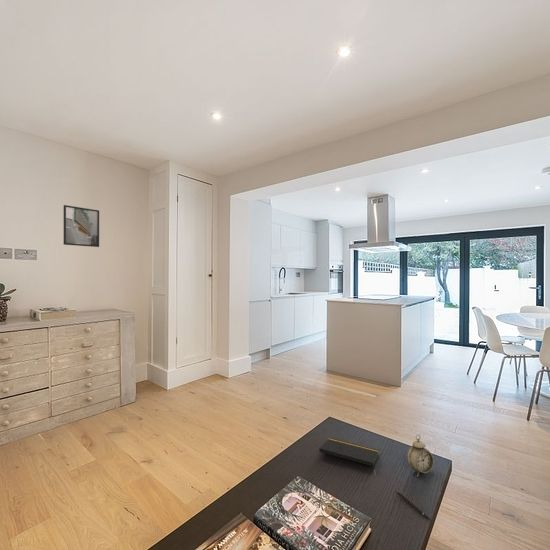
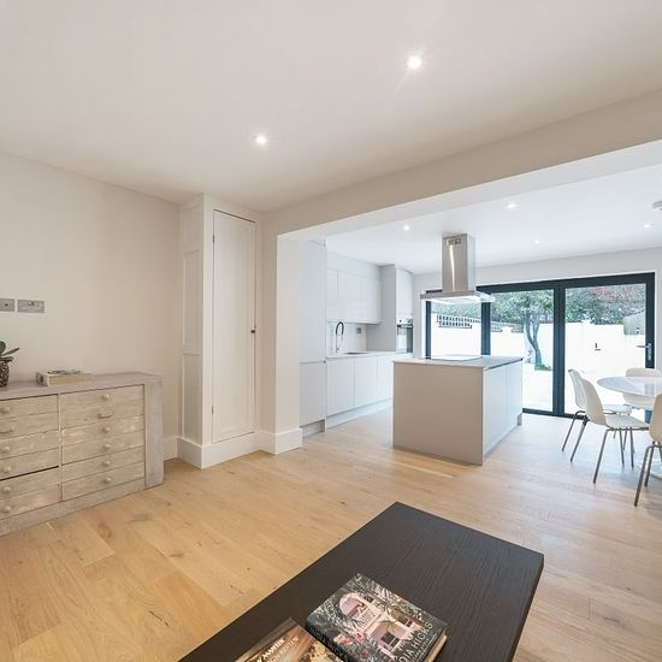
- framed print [63,204,100,248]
- alarm clock [406,433,434,478]
- notepad [318,437,380,469]
- pen [395,489,431,521]
